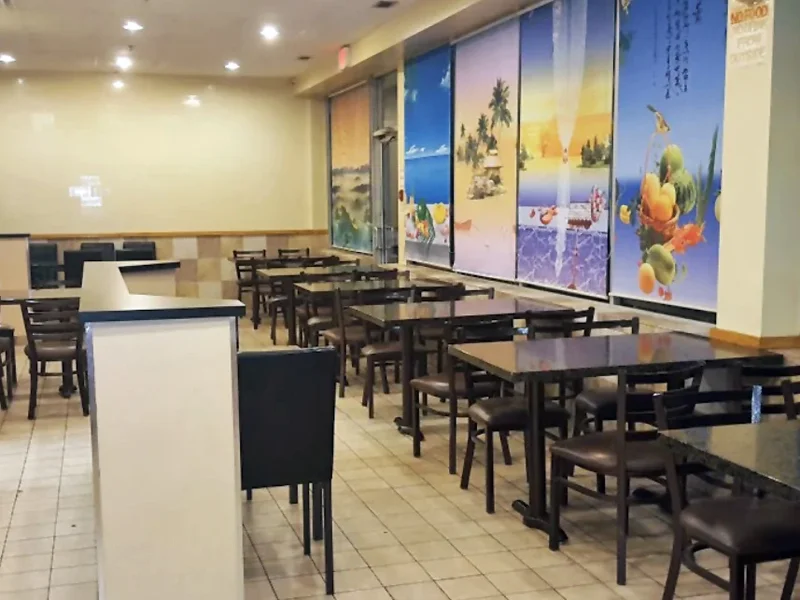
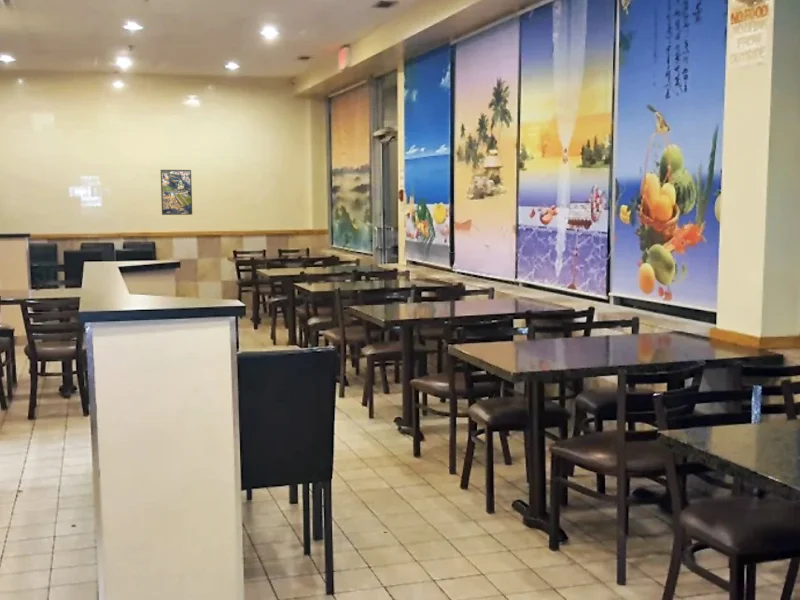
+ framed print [160,169,193,216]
